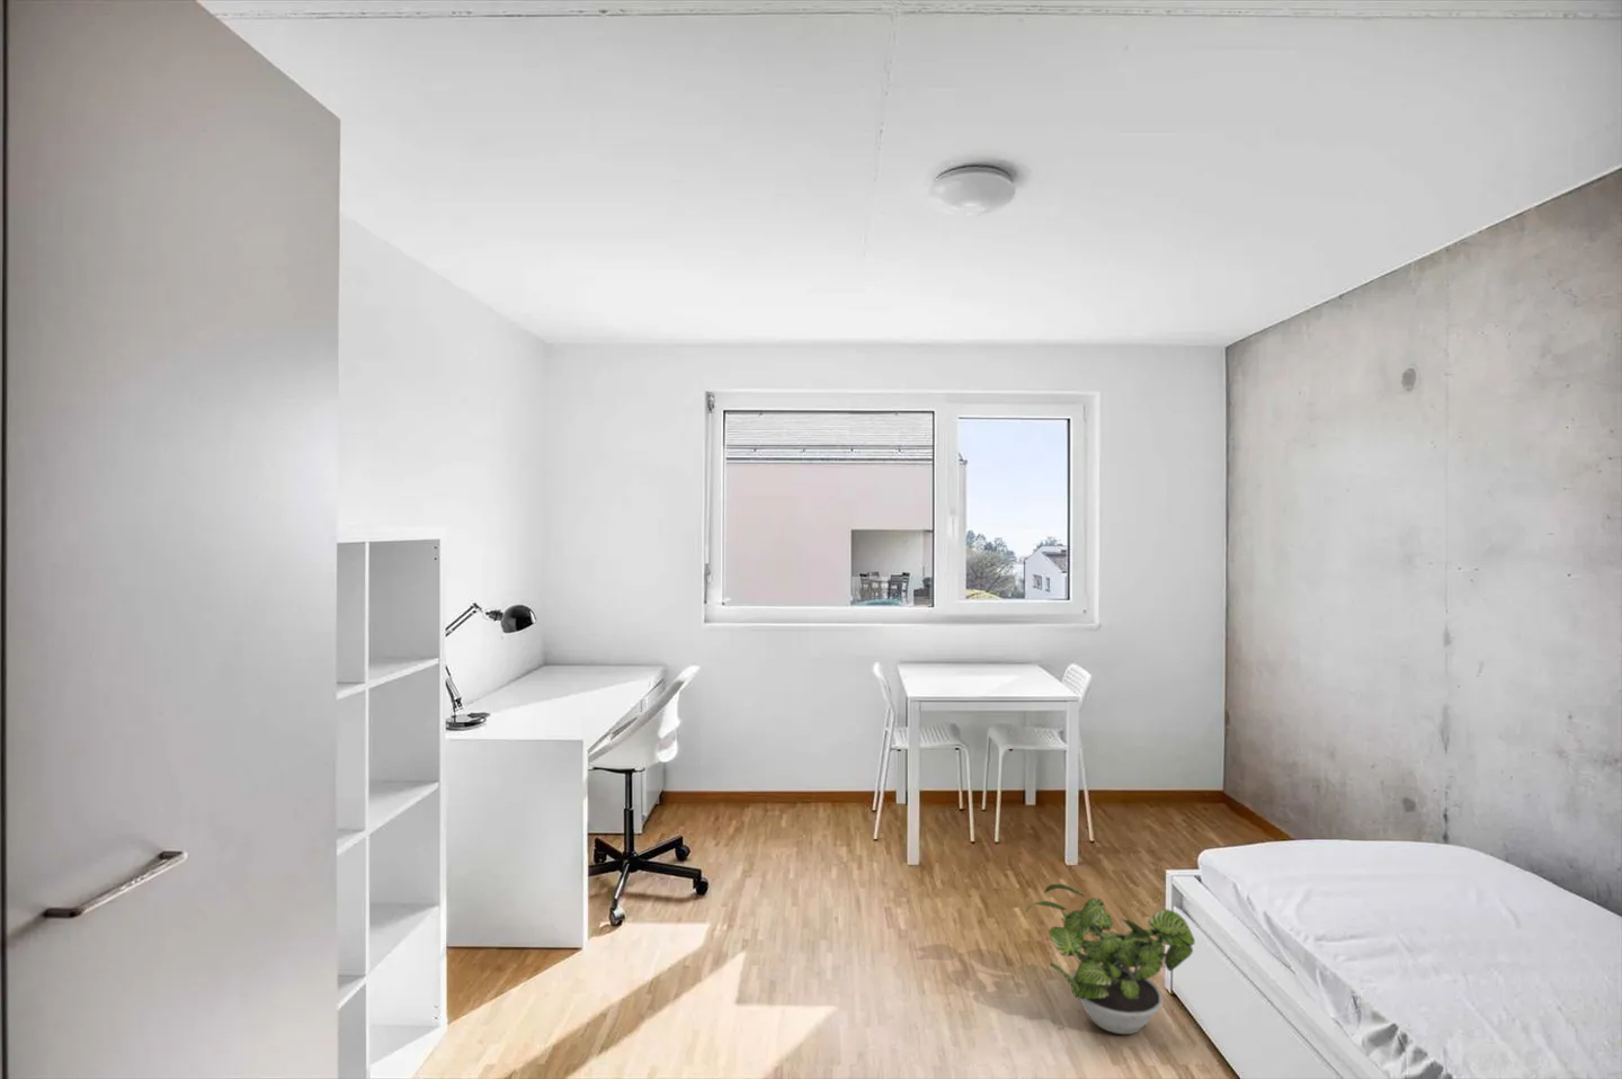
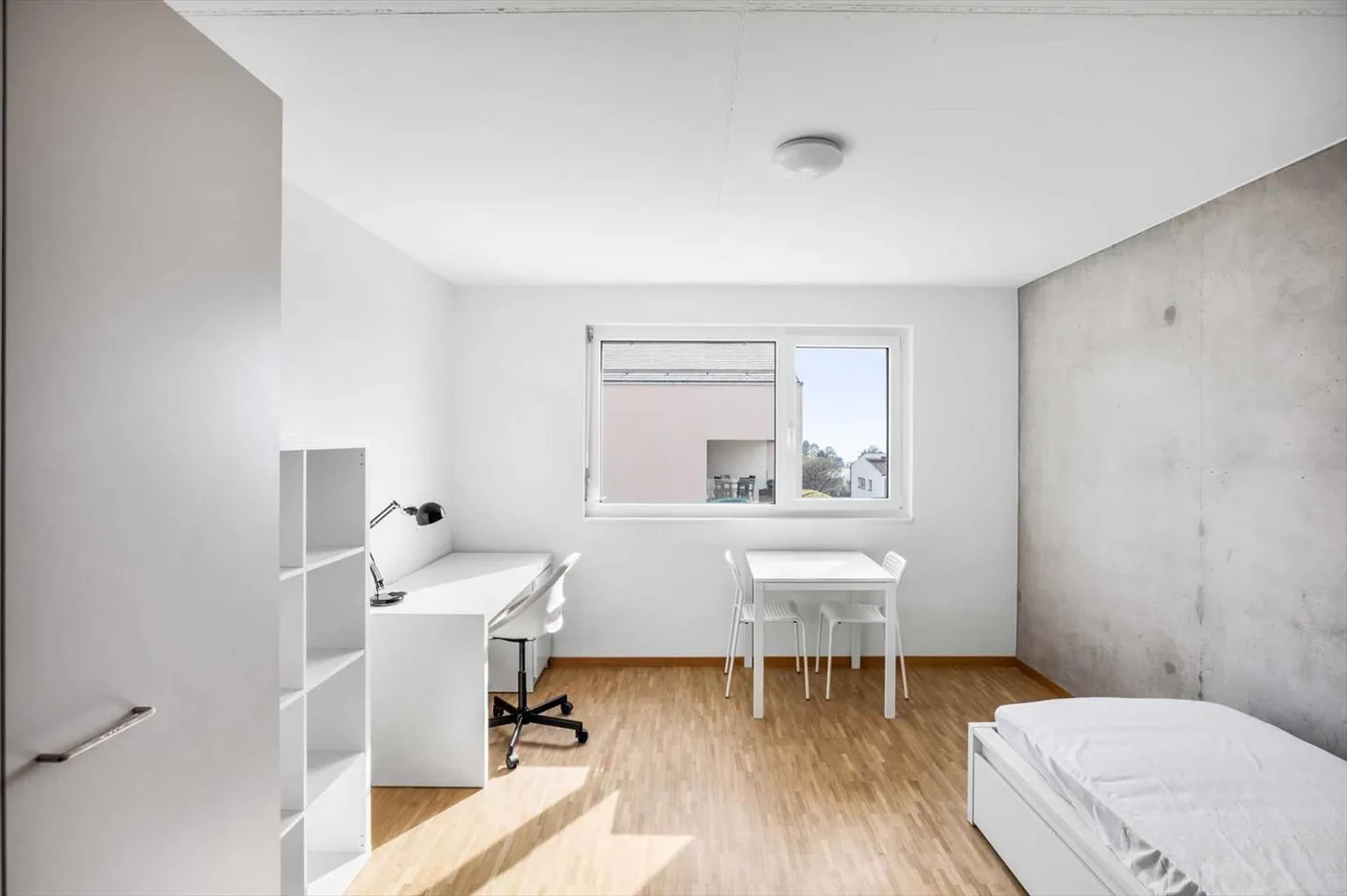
- potted plant [1024,883,1196,1036]
